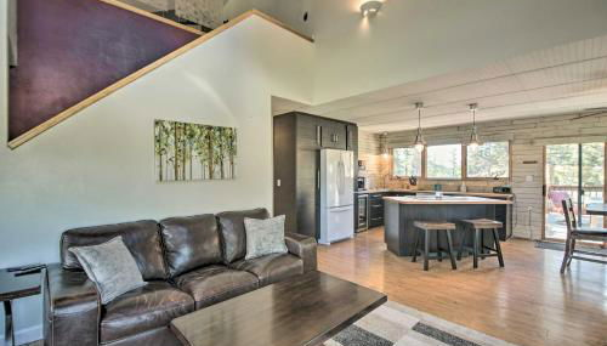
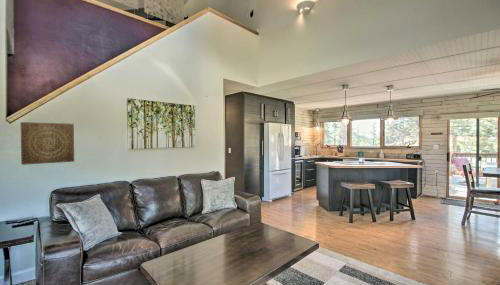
+ wall art [20,121,75,166]
